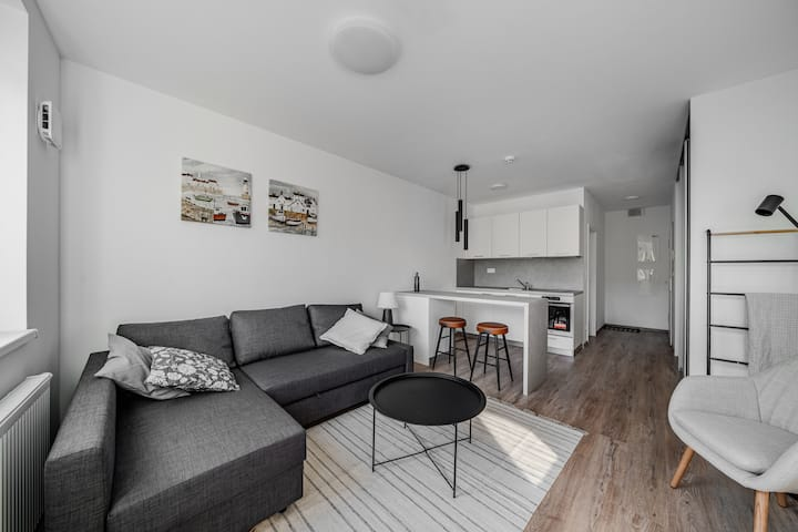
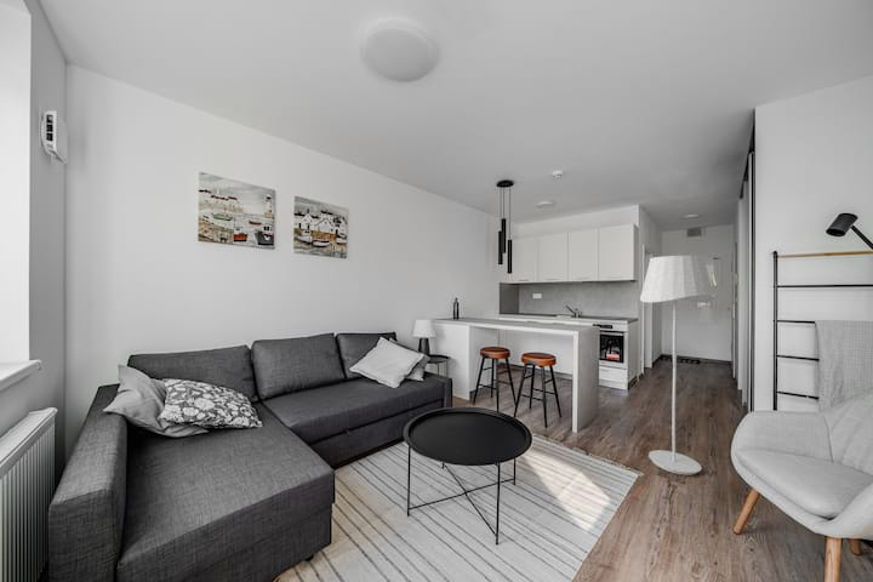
+ floor lamp [639,255,717,477]
